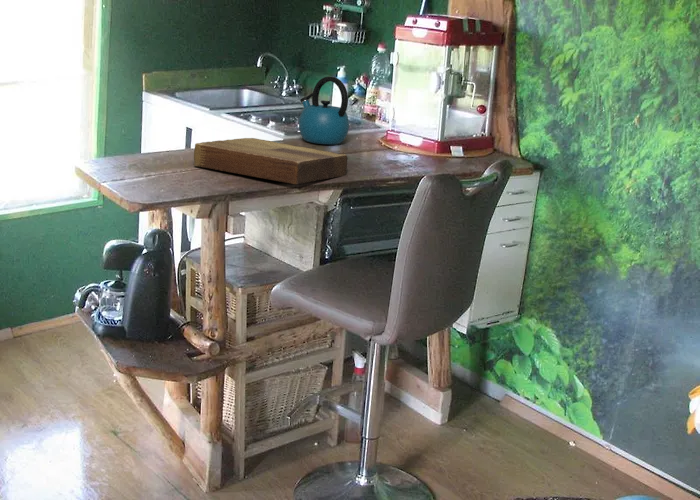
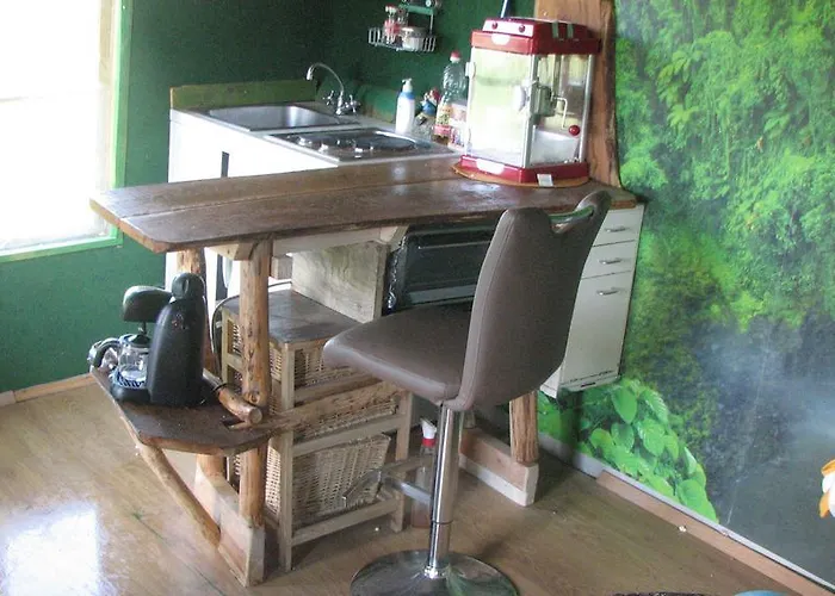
- cutting board [193,137,349,185]
- kettle [298,76,350,145]
